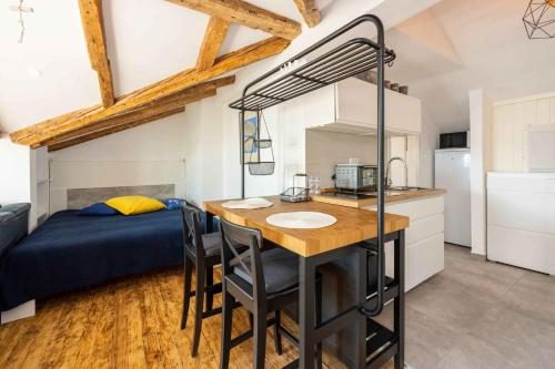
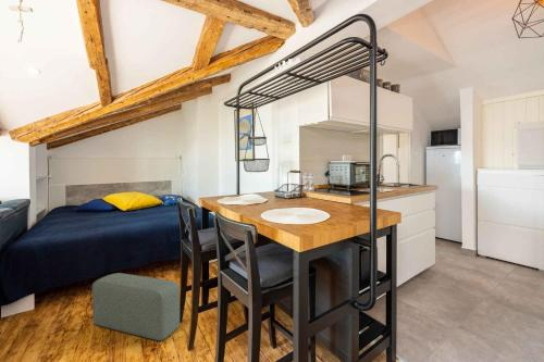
+ pouf [91,272,181,341]
